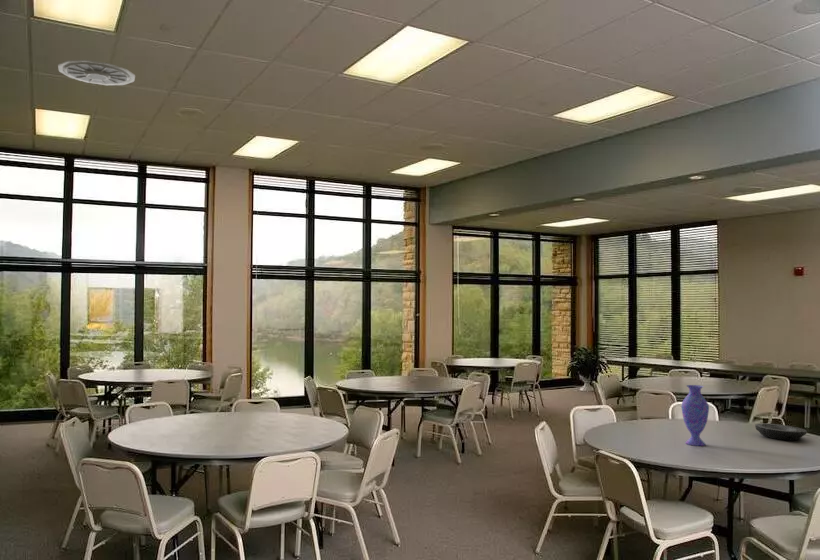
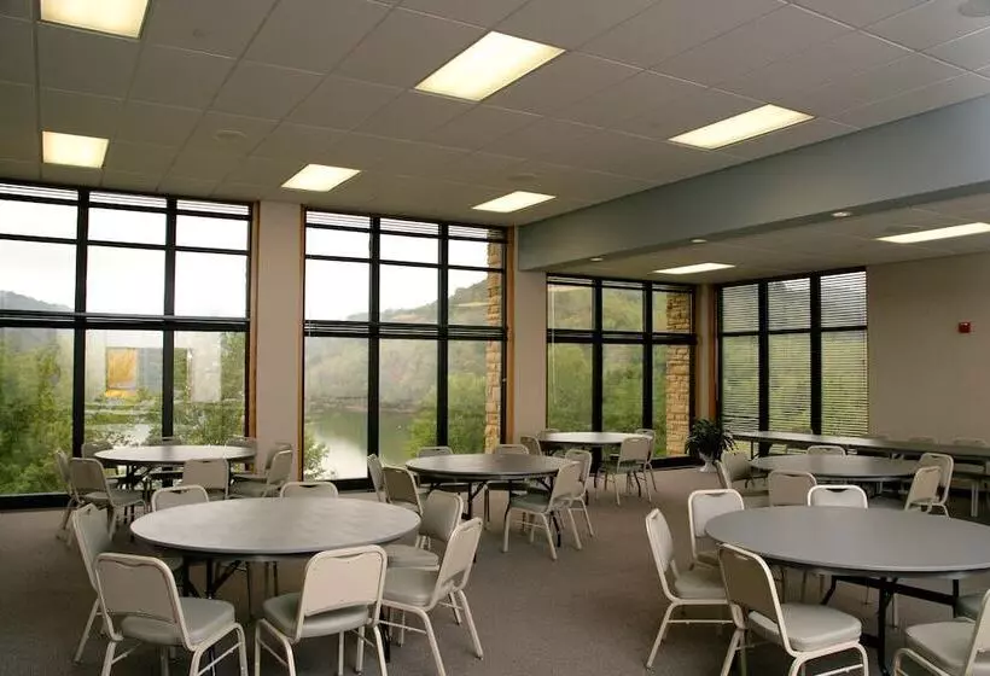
- vase [680,384,710,447]
- ceiling vent [57,59,136,86]
- plate [754,423,808,442]
